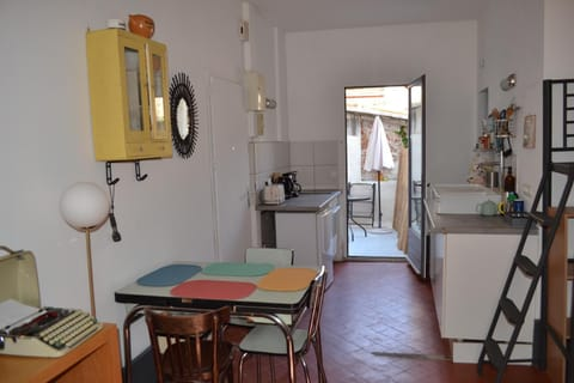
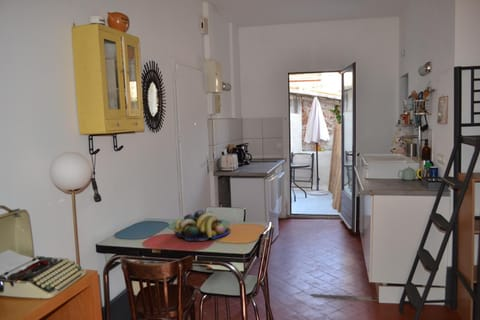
+ fruit bowl [173,209,232,242]
